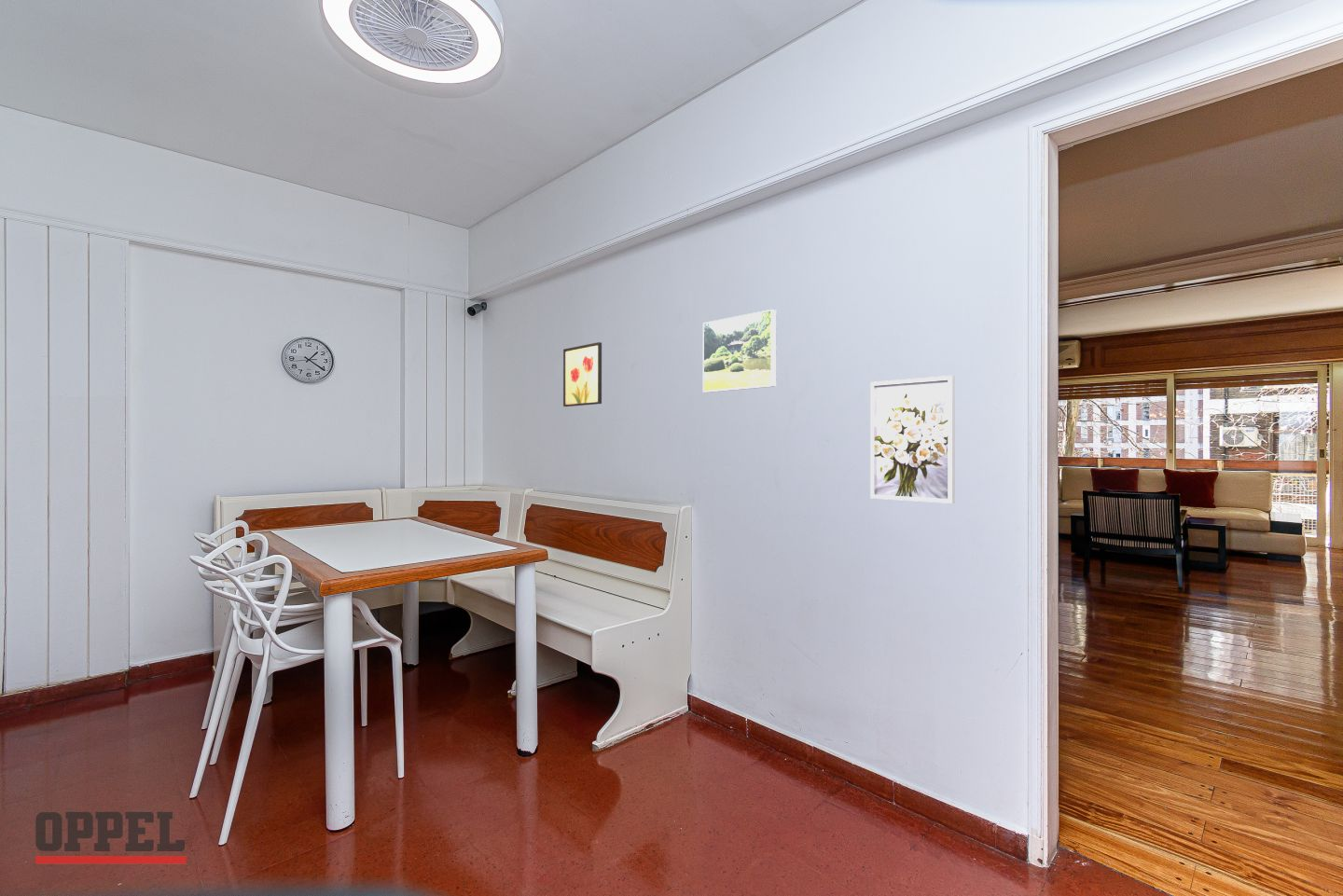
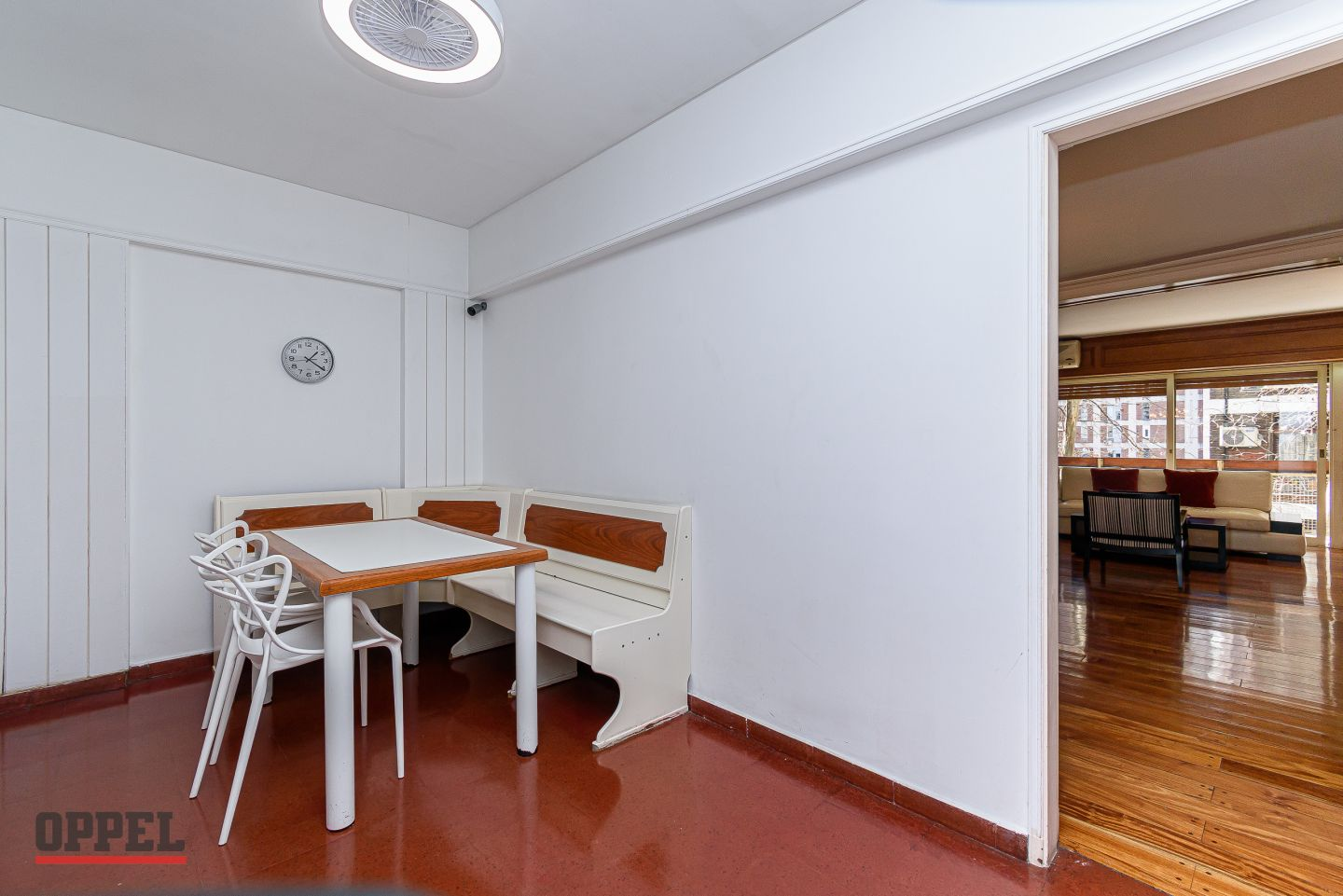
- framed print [702,309,777,393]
- wall art [562,341,602,407]
- wall art [869,375,956,504]
